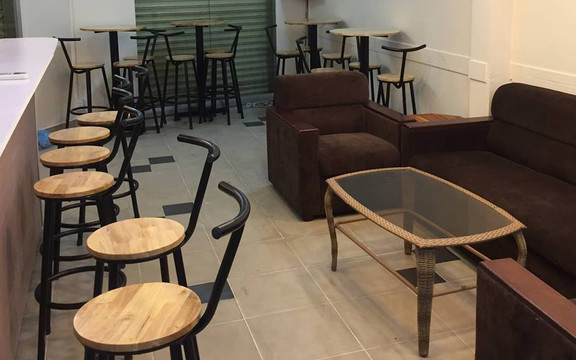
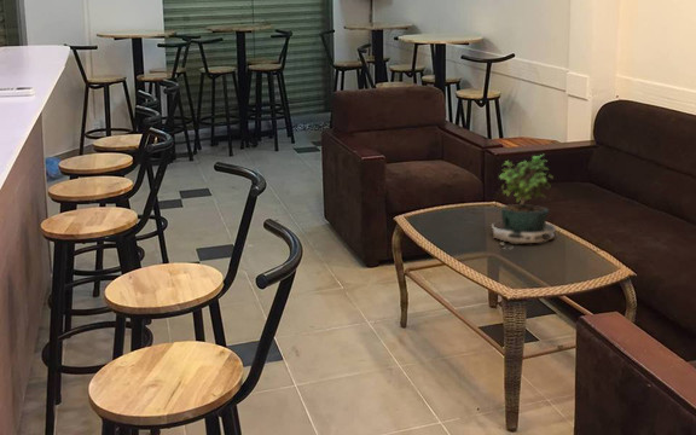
+ potted plant [491,153,557,250]
